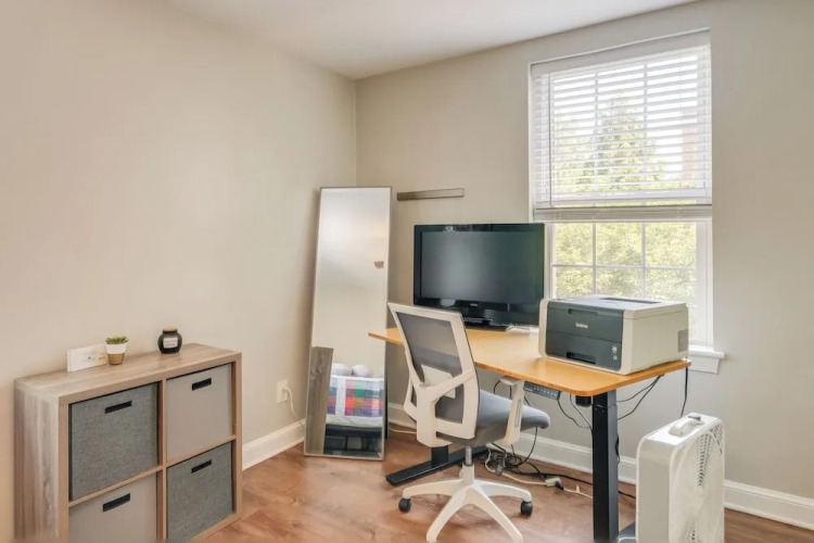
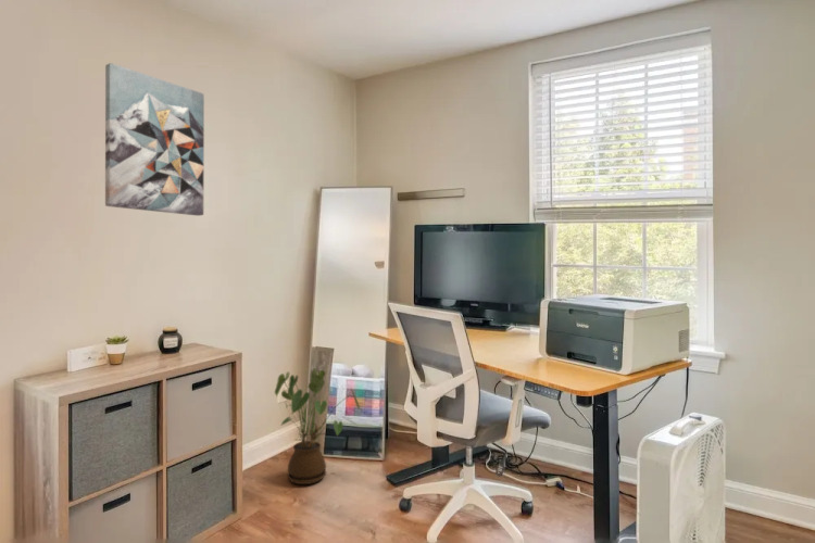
+ wall art [104,62,205,217]
+ house plant [274,367,361,485]
